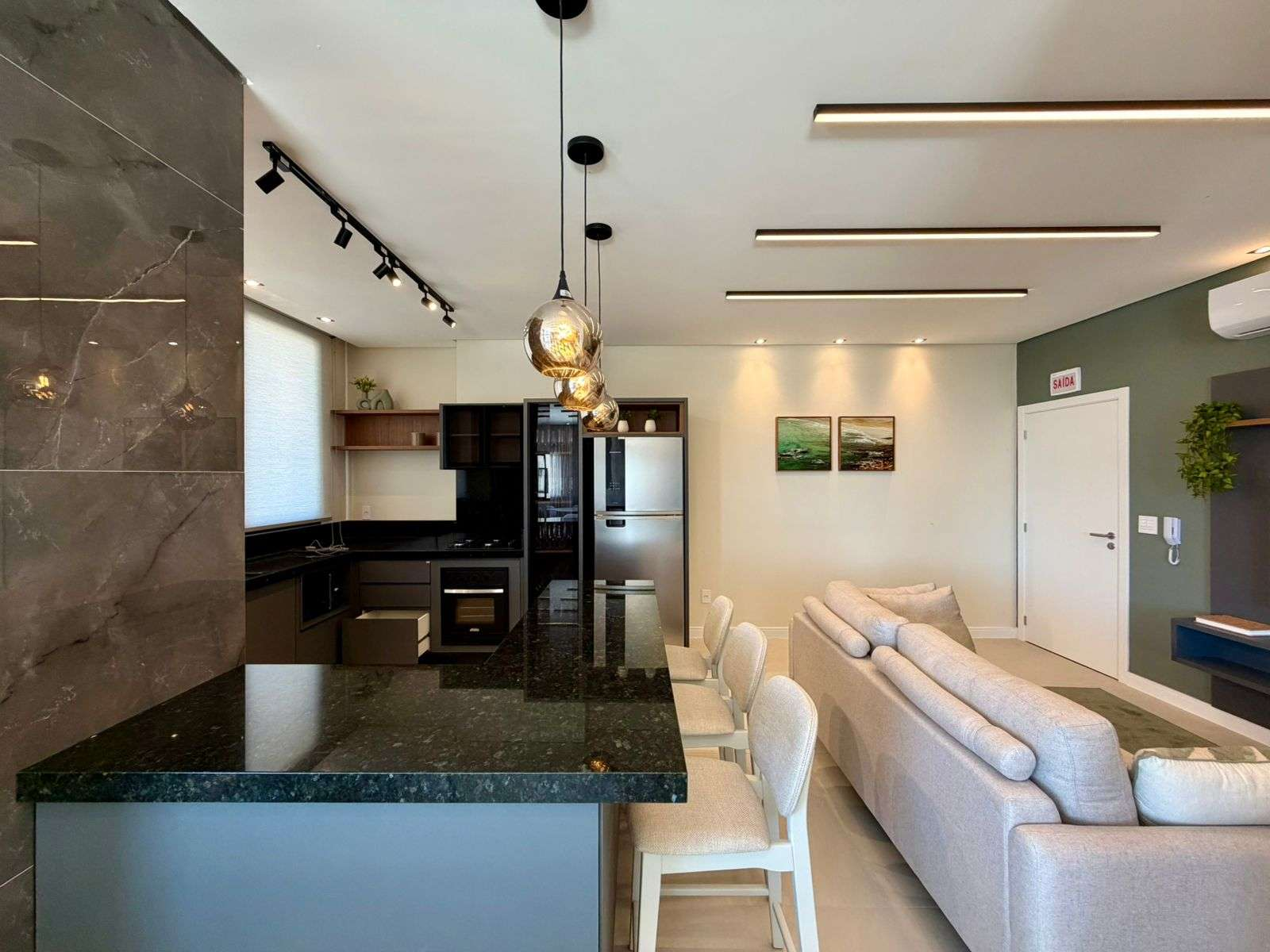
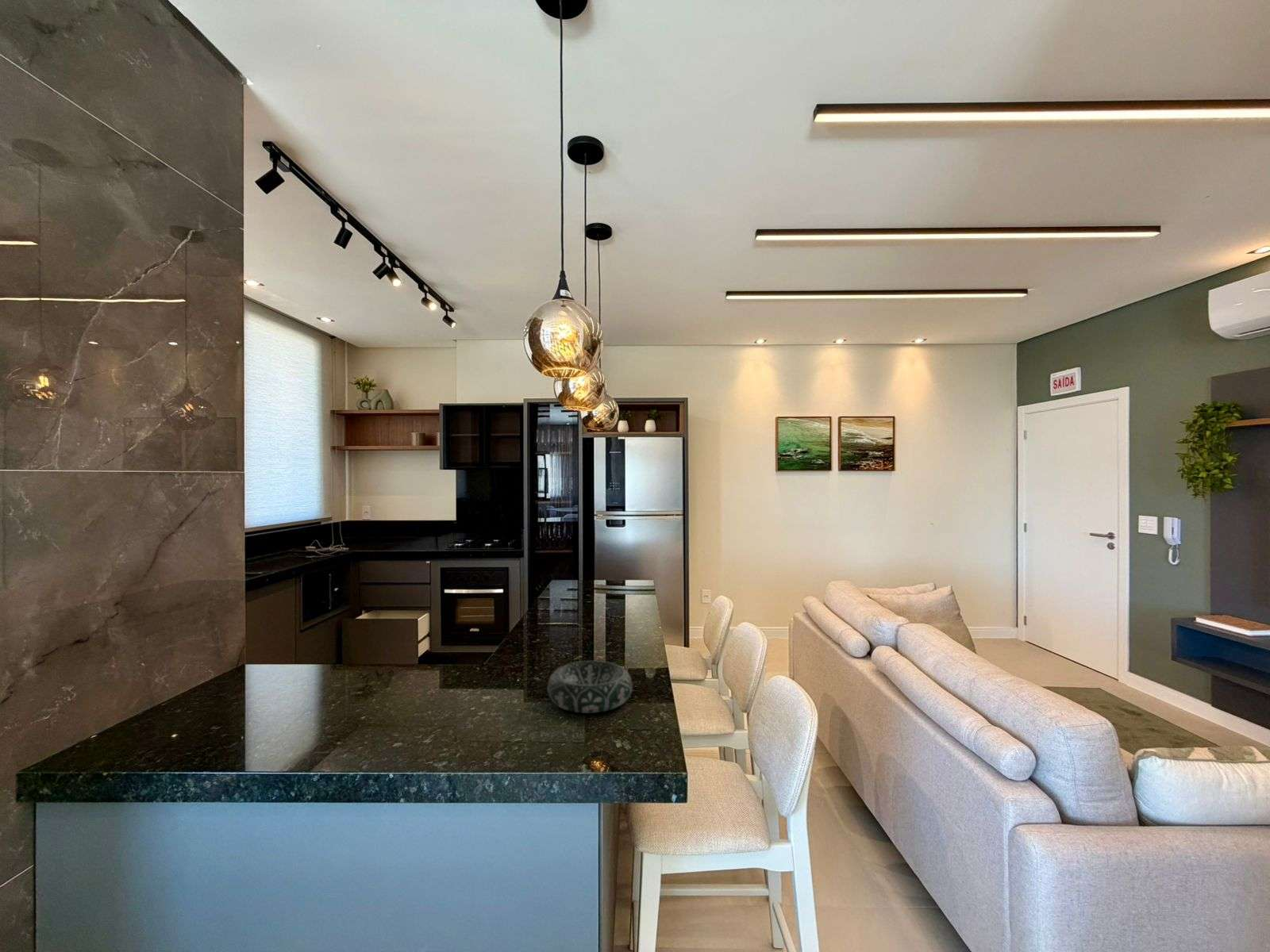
+ decorative bowl [547,660,633,714]
